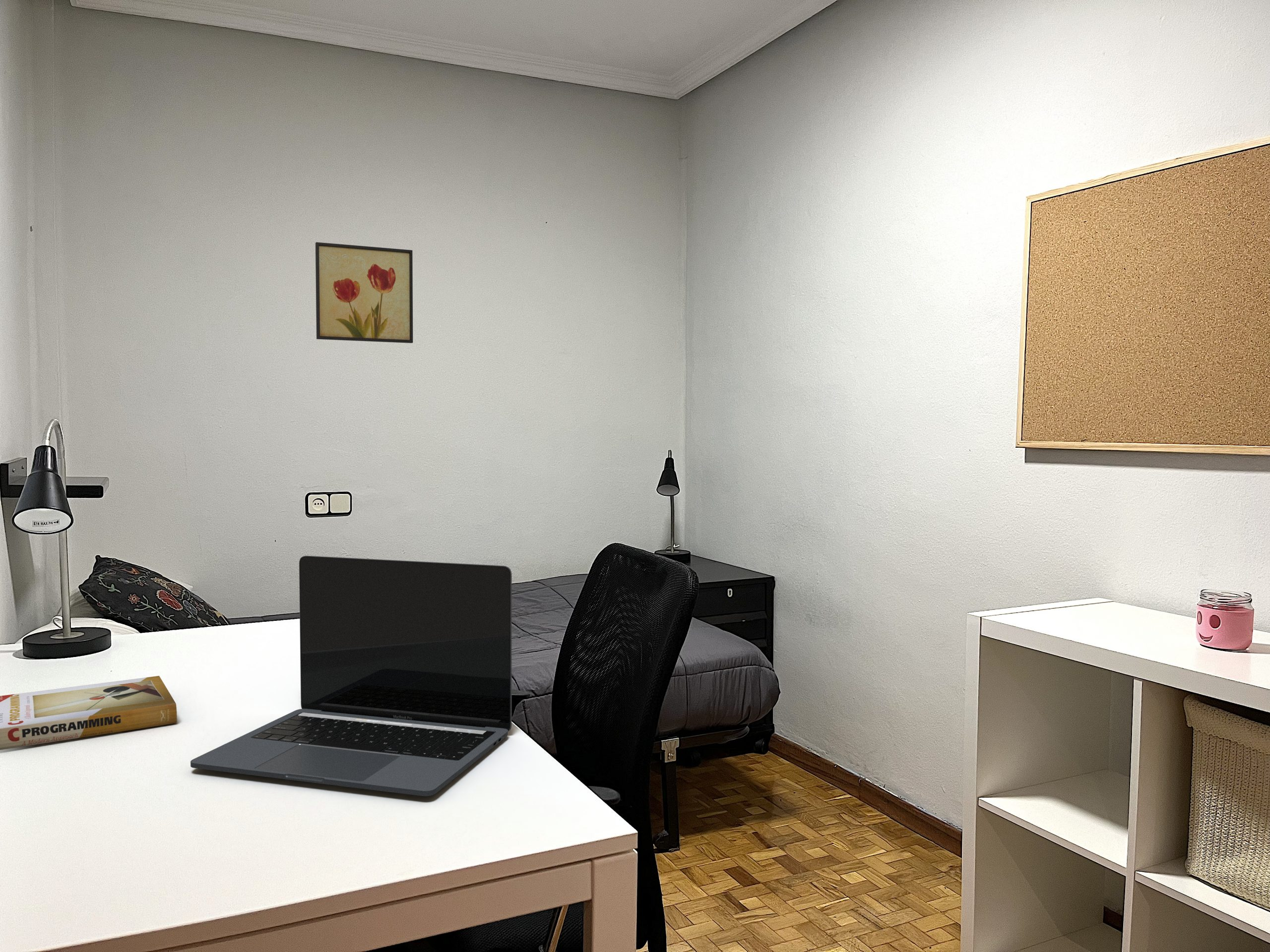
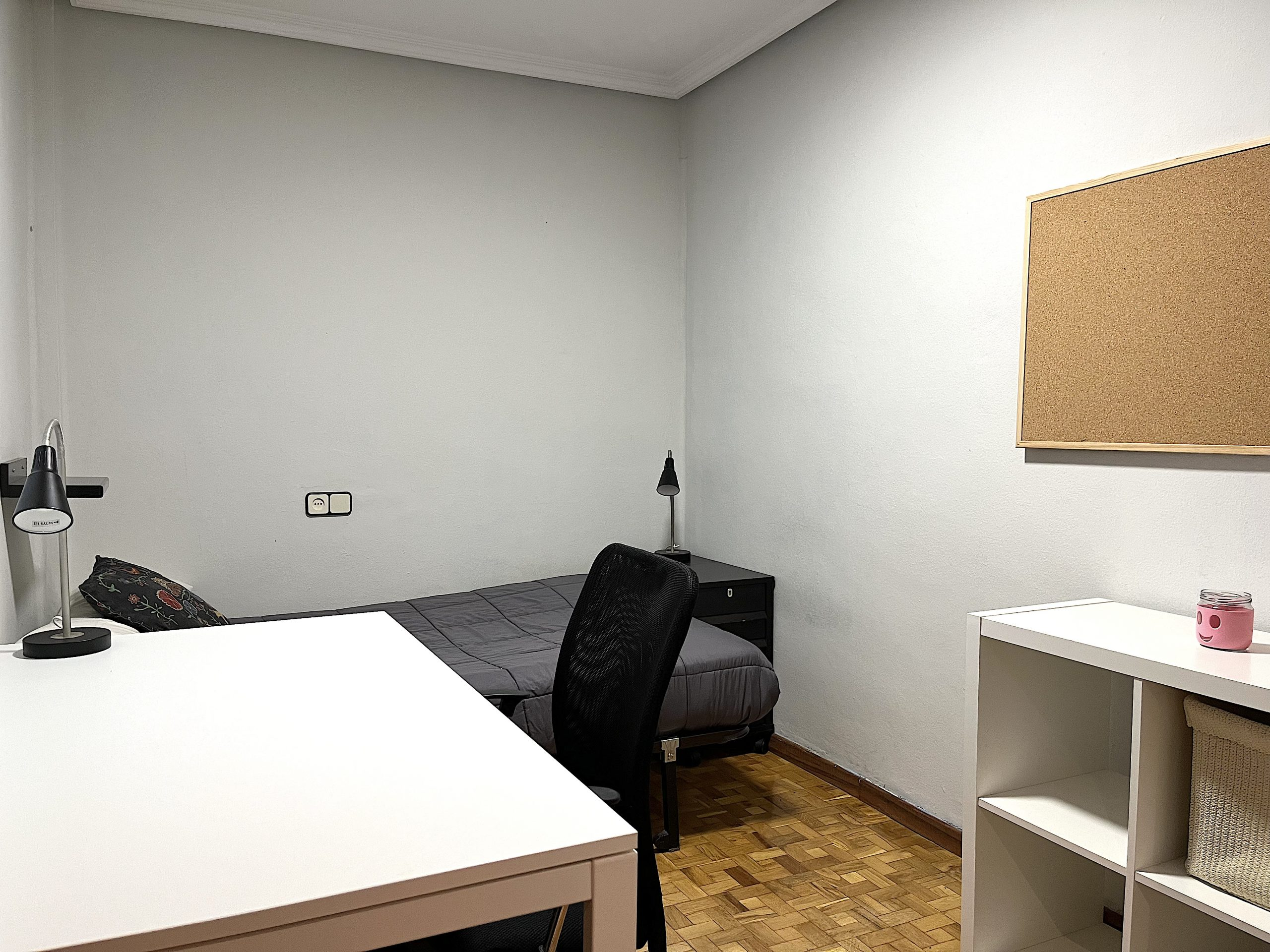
- book [0,675,177,750]
- wall art [315,241,413,344]
- laptop [190,555,512,797]
